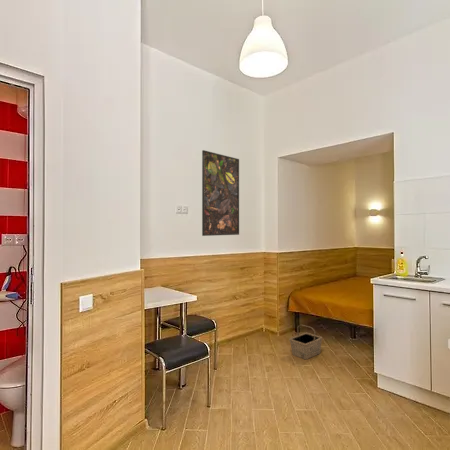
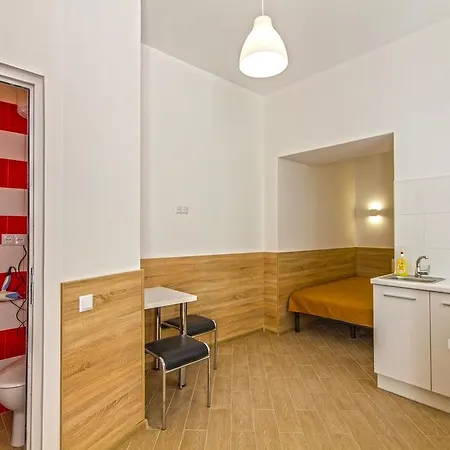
- basket [289,324,323,360]
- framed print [201,149,240,237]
